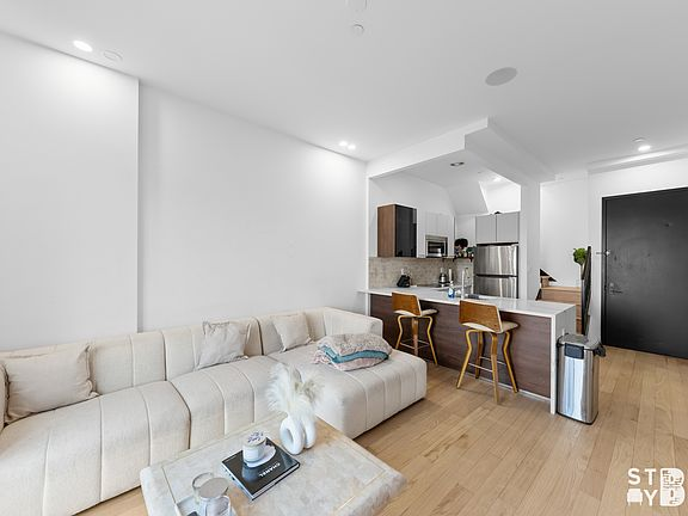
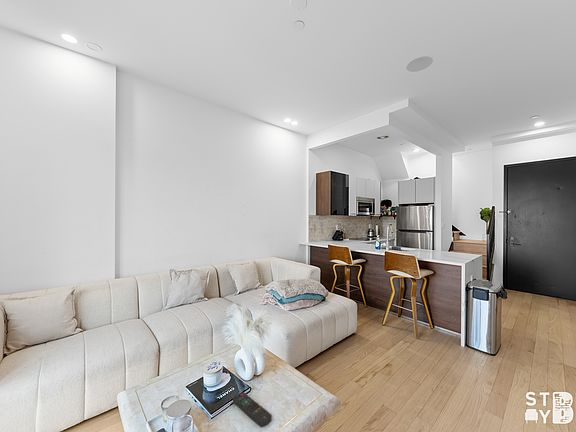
+ remote control [232,391,273,428]
